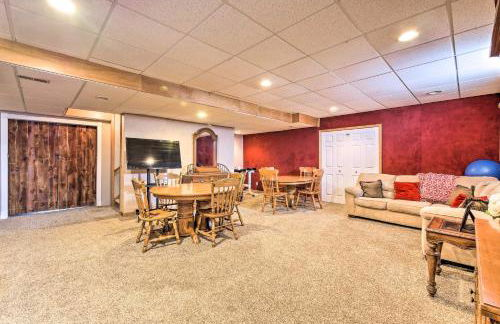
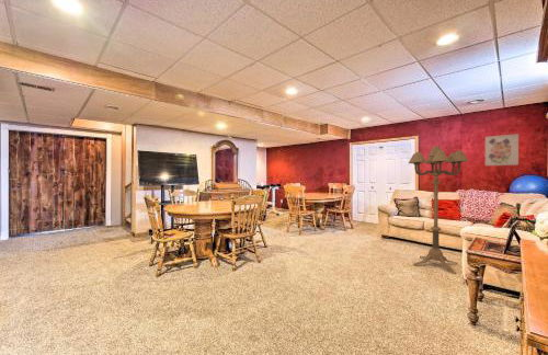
+ floor lamp [408,145,470,275]
+ wall art [484,133,520,167]
